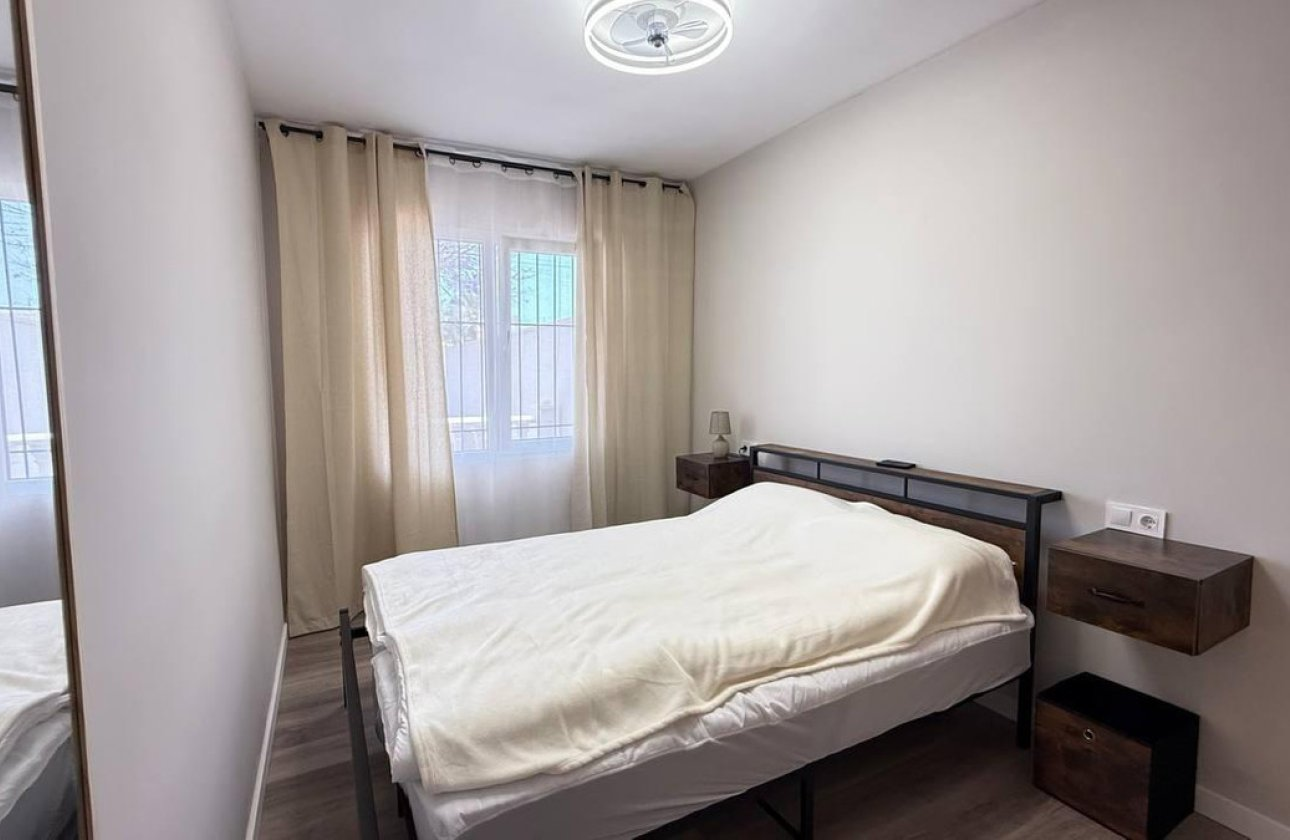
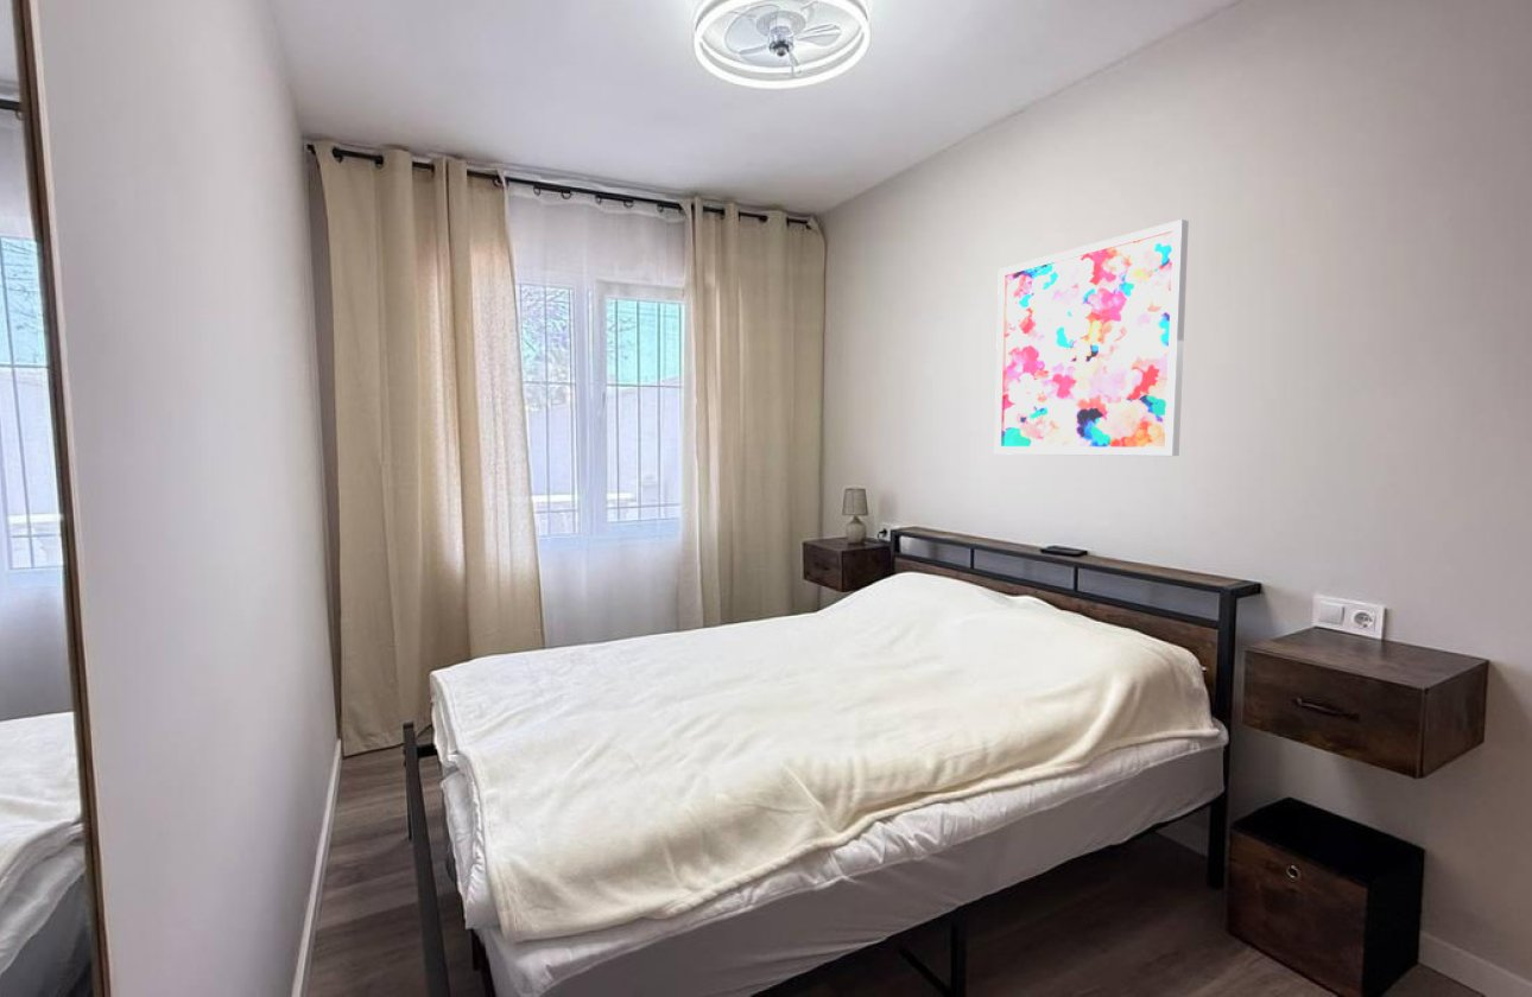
+ wall art [994,218,1190,457]
